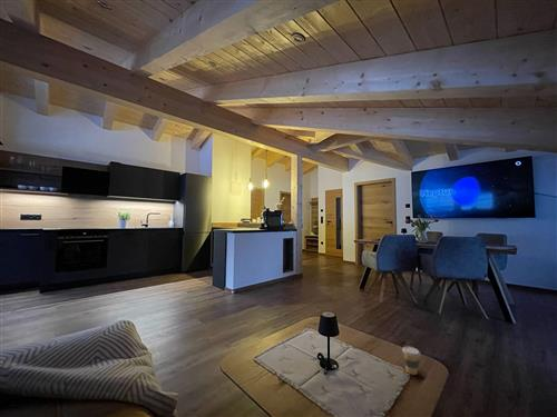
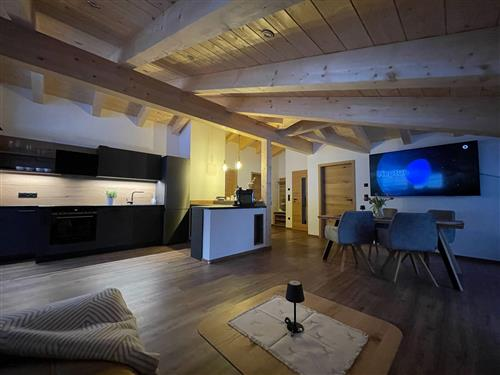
- coffee cup [401,346,421,376]
